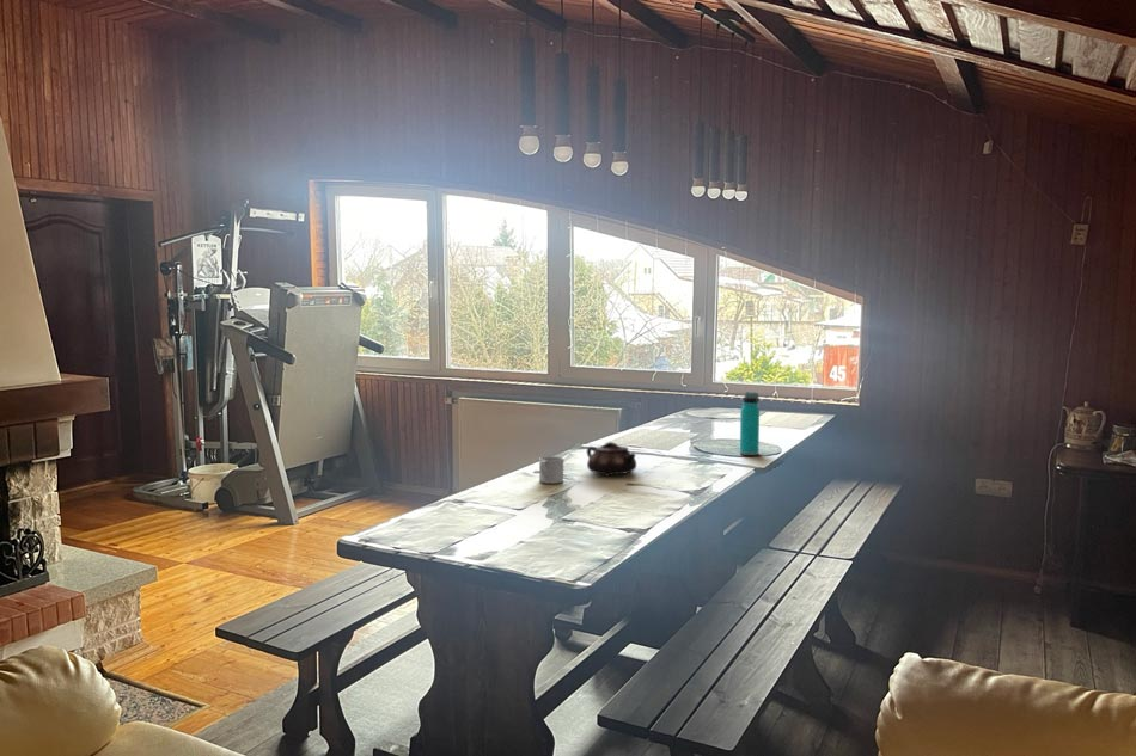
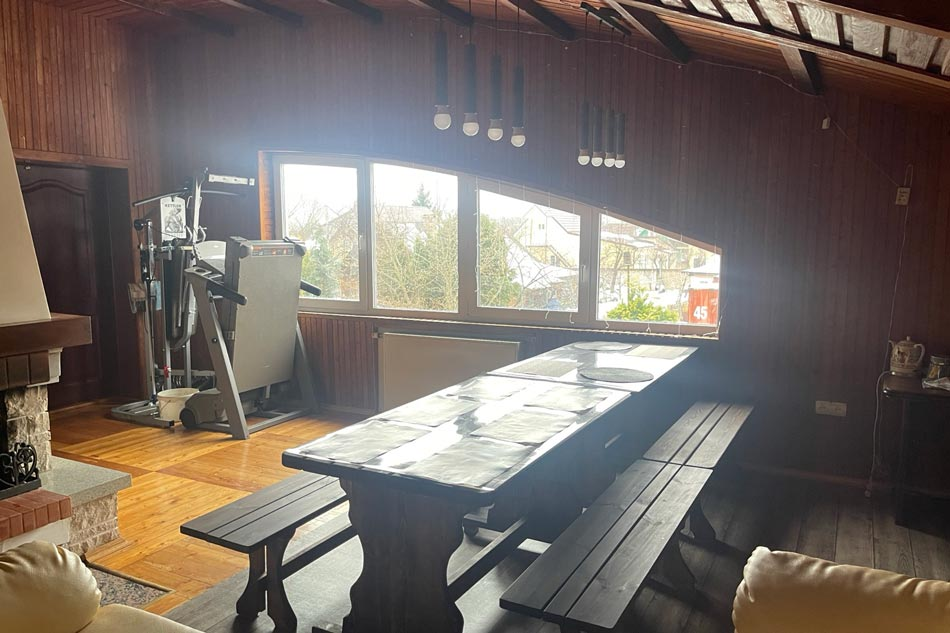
- mug [538,455,566,485]
- water bottle [739,391,761,456]
- teapot [586,441,637,477]
